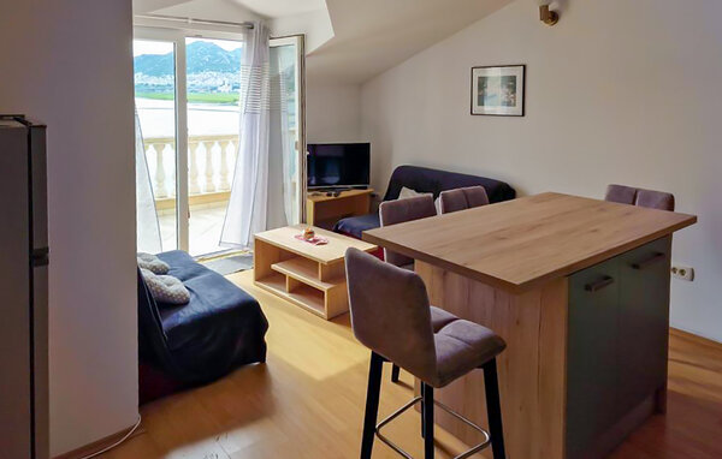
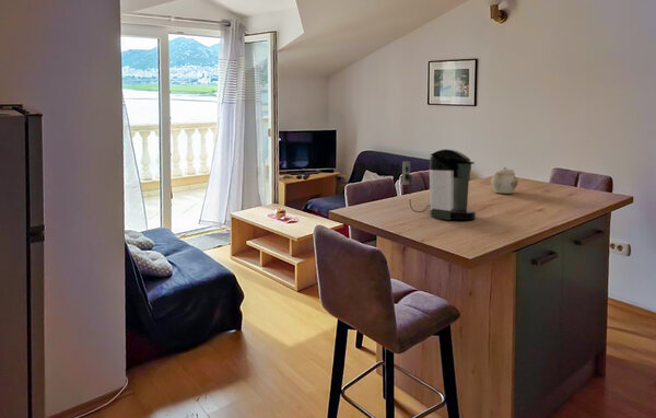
+ coffee maker [401,149,477,221]
+ teapot [490,166,519,195]
